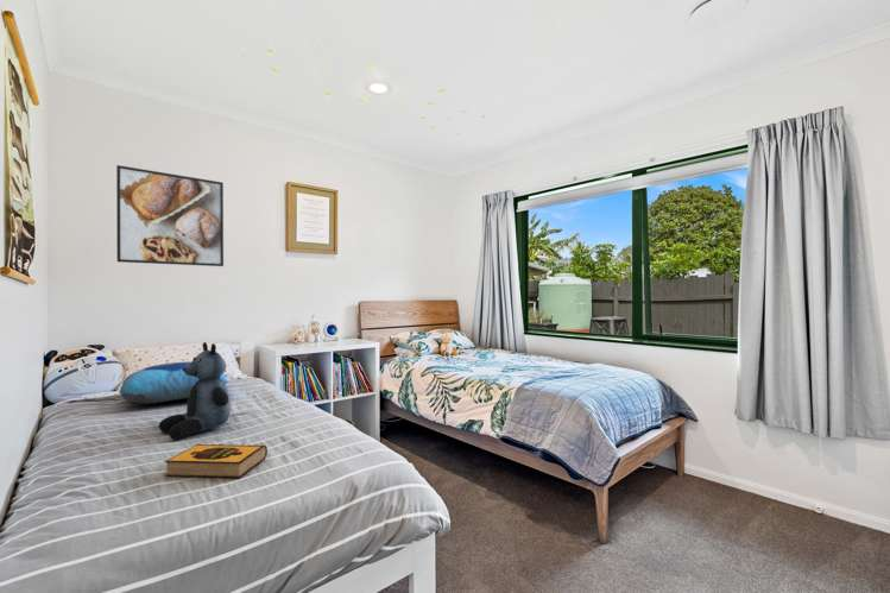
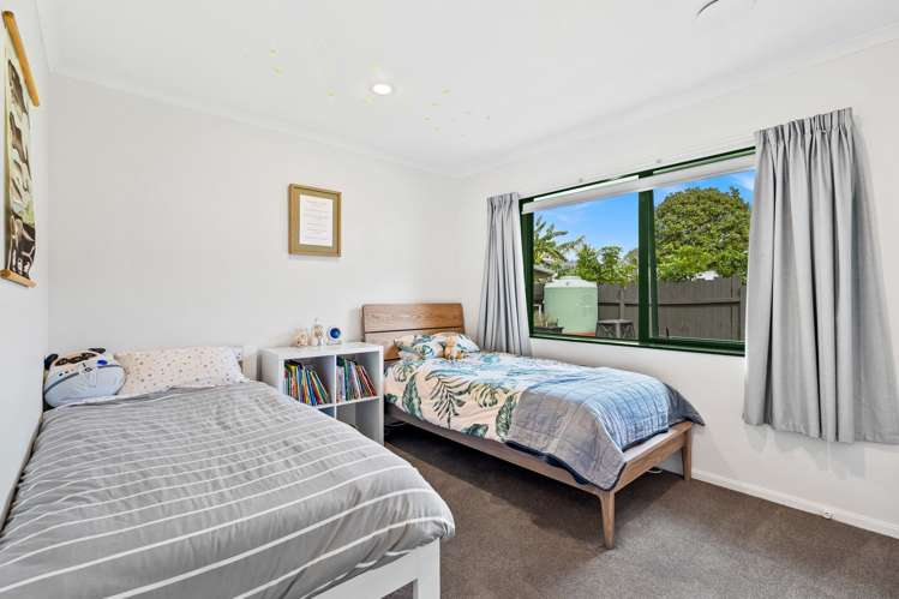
- teddy bear [158,341,232,441]
- cushion [118,361,228,405]
- hardback book [164,442,269,479]
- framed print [115,164,225,267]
